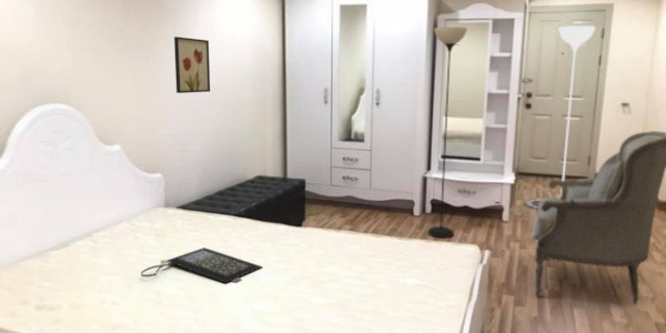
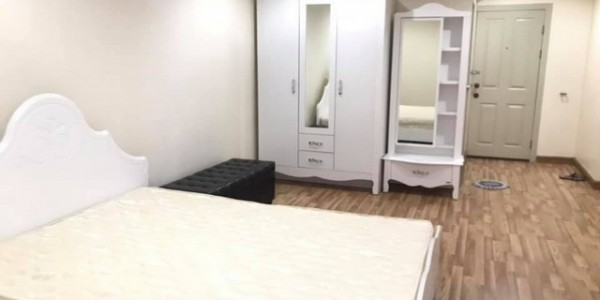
- clutch bag [140,246,264,284]
- wall art [173,36,211,94]
- armchair [529,130,666,305]
- floor lamp [427,24,596,239]
